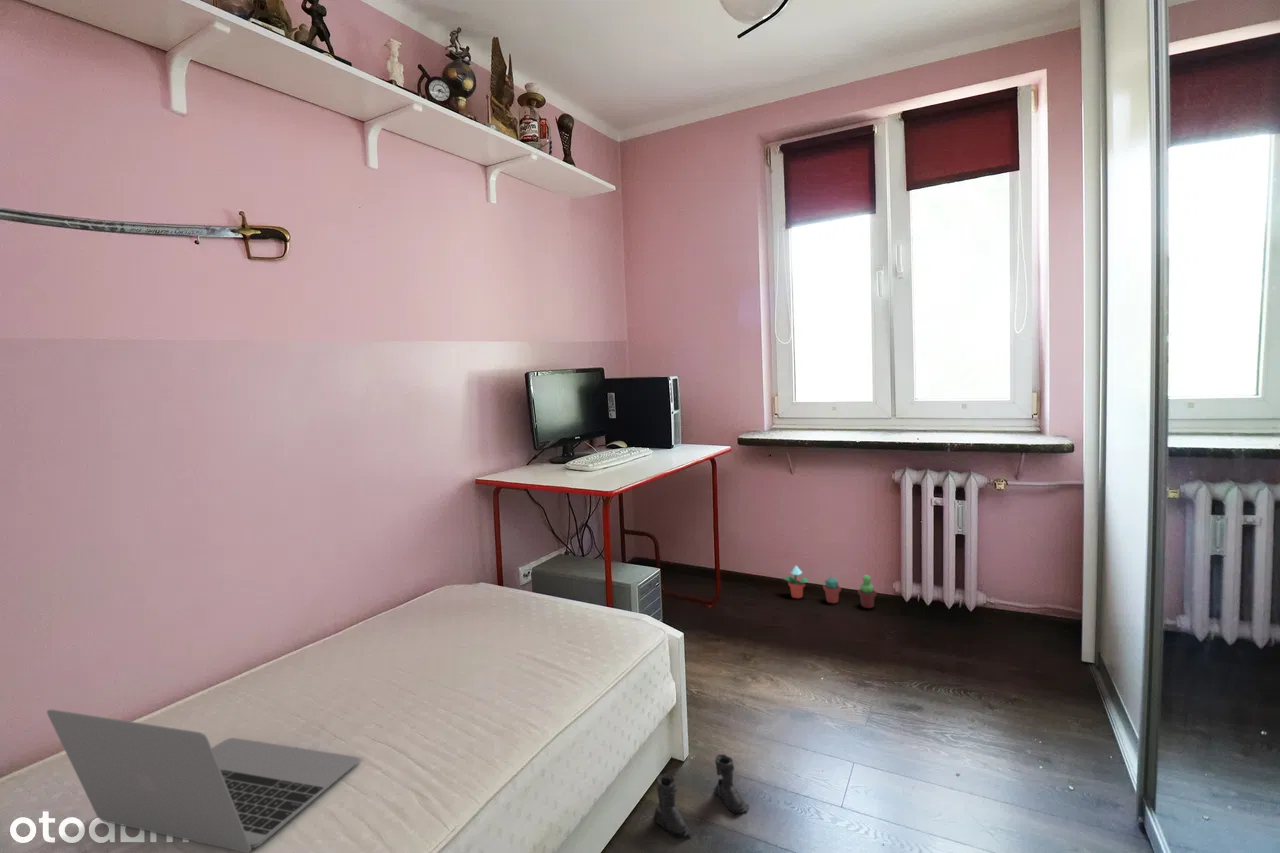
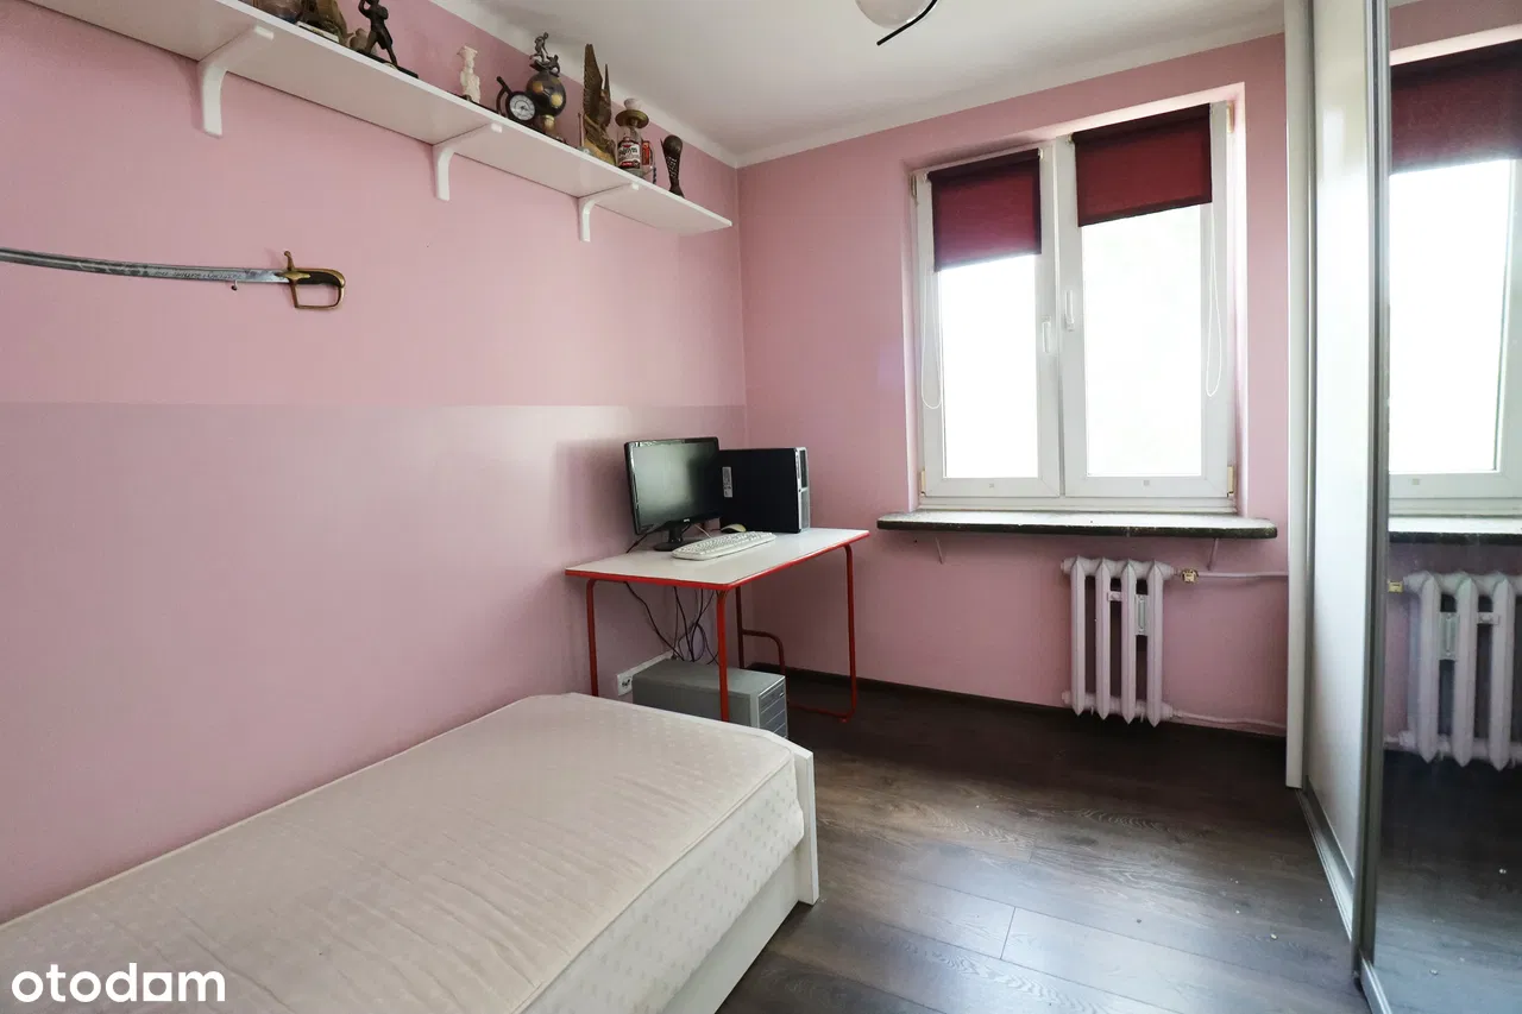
- laptop [46,708,361,853]
- boots [654,753,750,840]
- potted plant [784,565,878,609]
